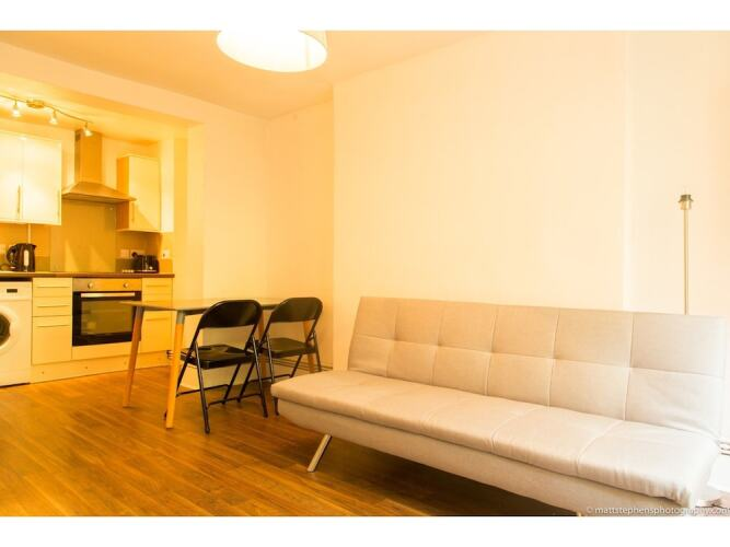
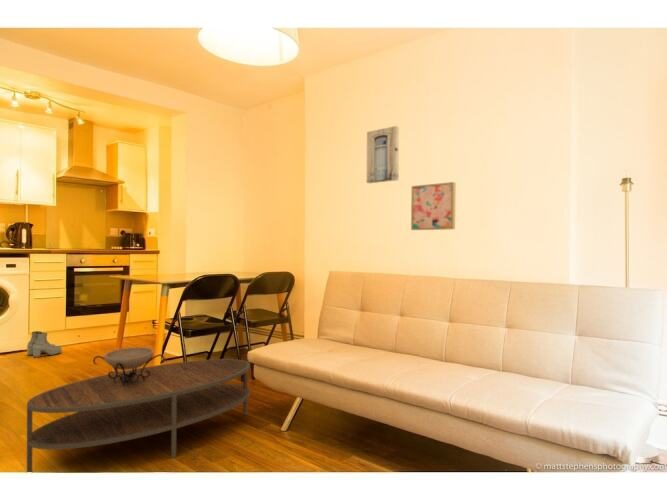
+ wall art [410,181,456,231]
+ decorative bowl [92,346,166,387]
+ coffee table [26,358,251,473]
+ wall art [366,125,400,184]
+ boots [26,330,63,358]
